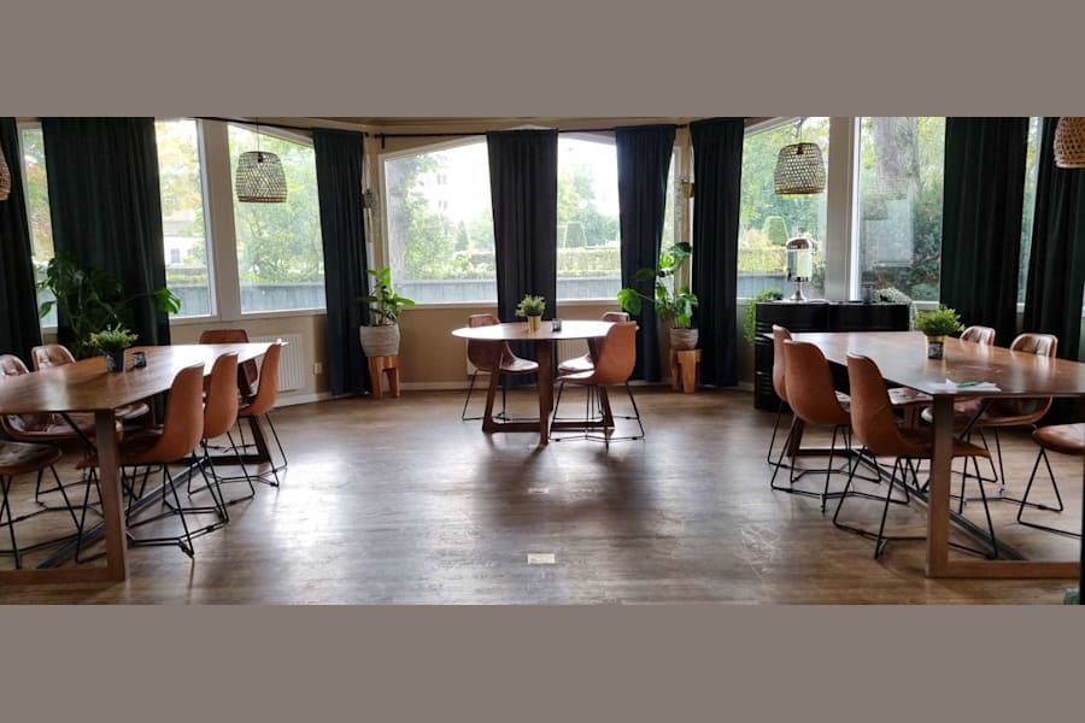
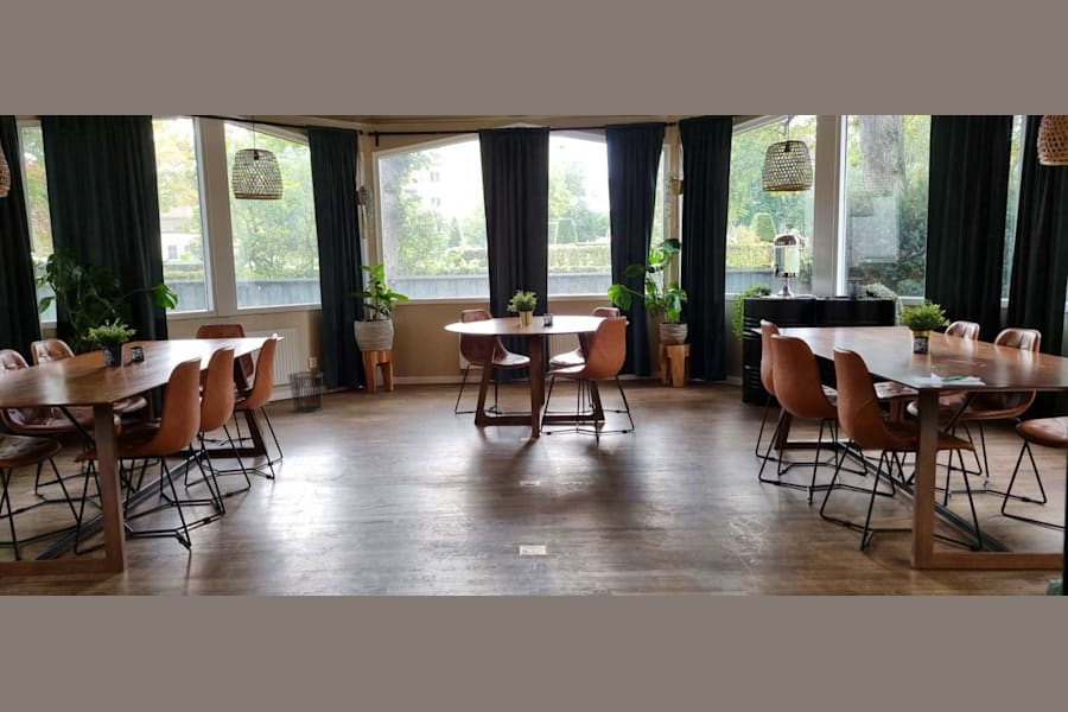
+ waste bin [287,370,324,414]
